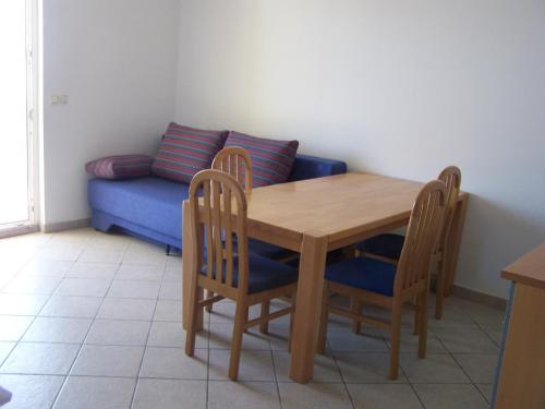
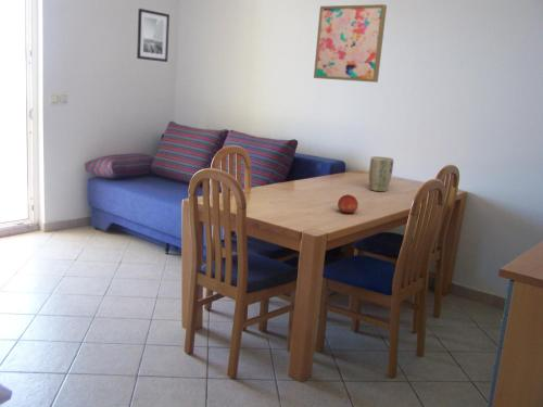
+ wall art [136,8,171,63]
+ plant pot [368,155,394,193]
+ fruit [337,193,359,215]
+ wall art [313,3,388,84]
